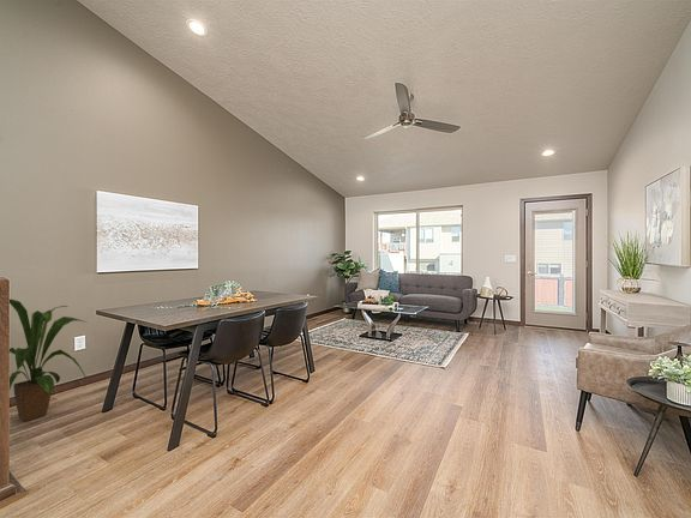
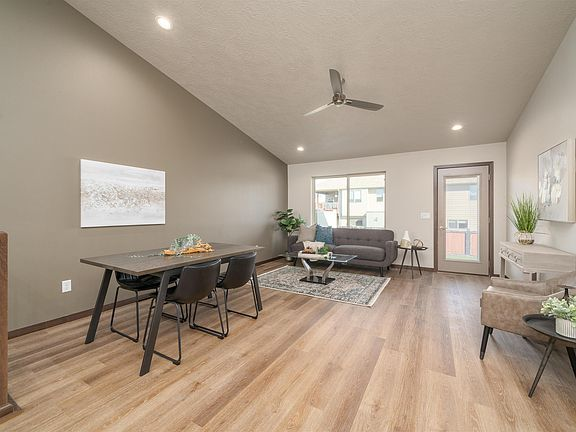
- house plant [8,299,88,422]
